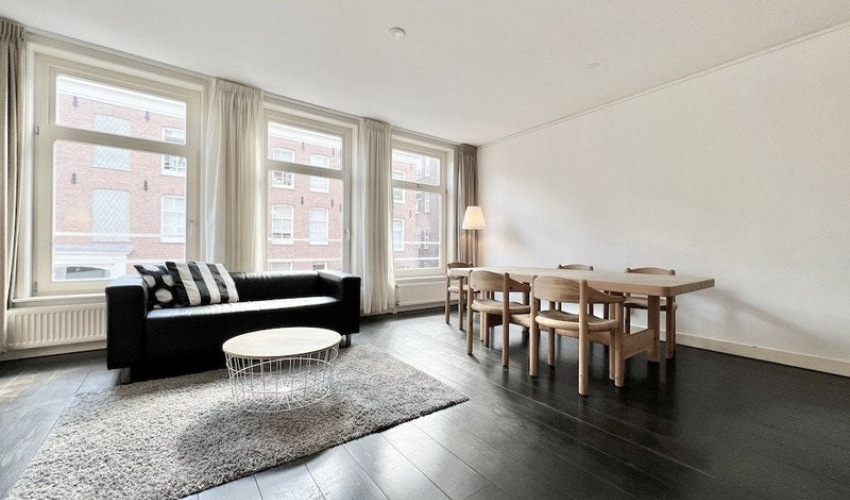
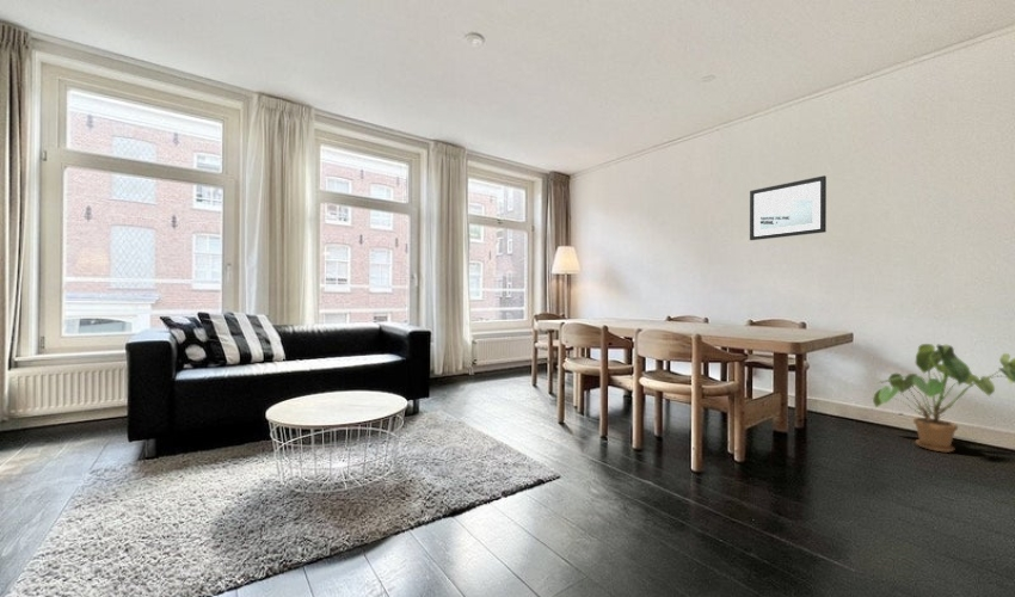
+ house plant [872,343,1015,454]
+ wall art [749,174,828,241]
